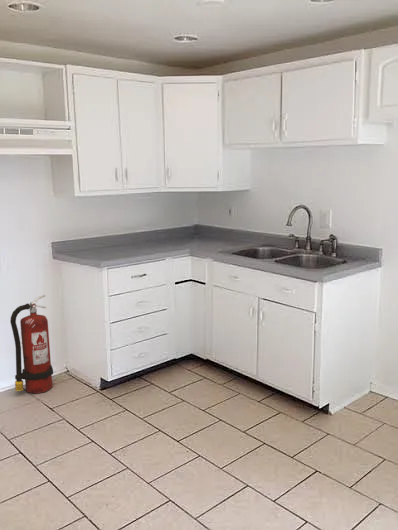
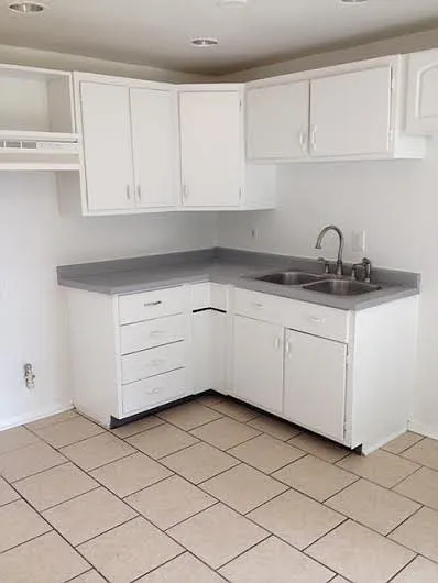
- fire extinguisher [9,294,54,395]
